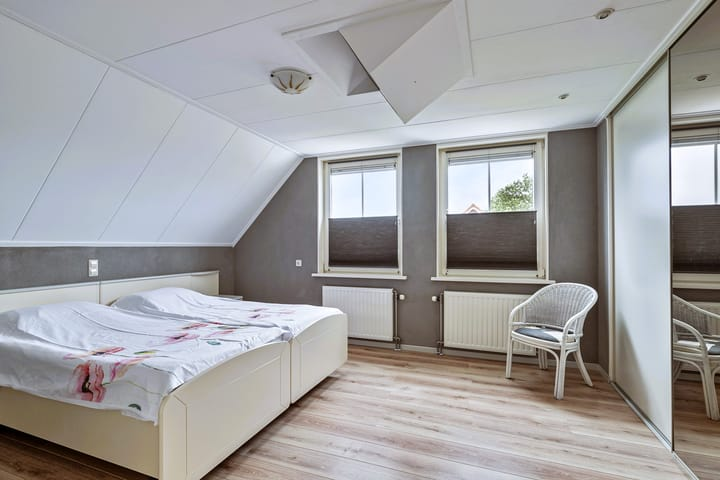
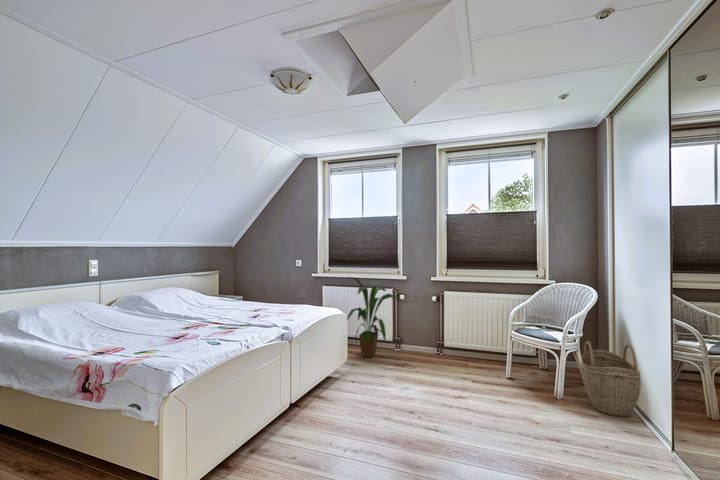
+ house plant [346,276,404,359]
+ woven basket [580,340,642,418]
